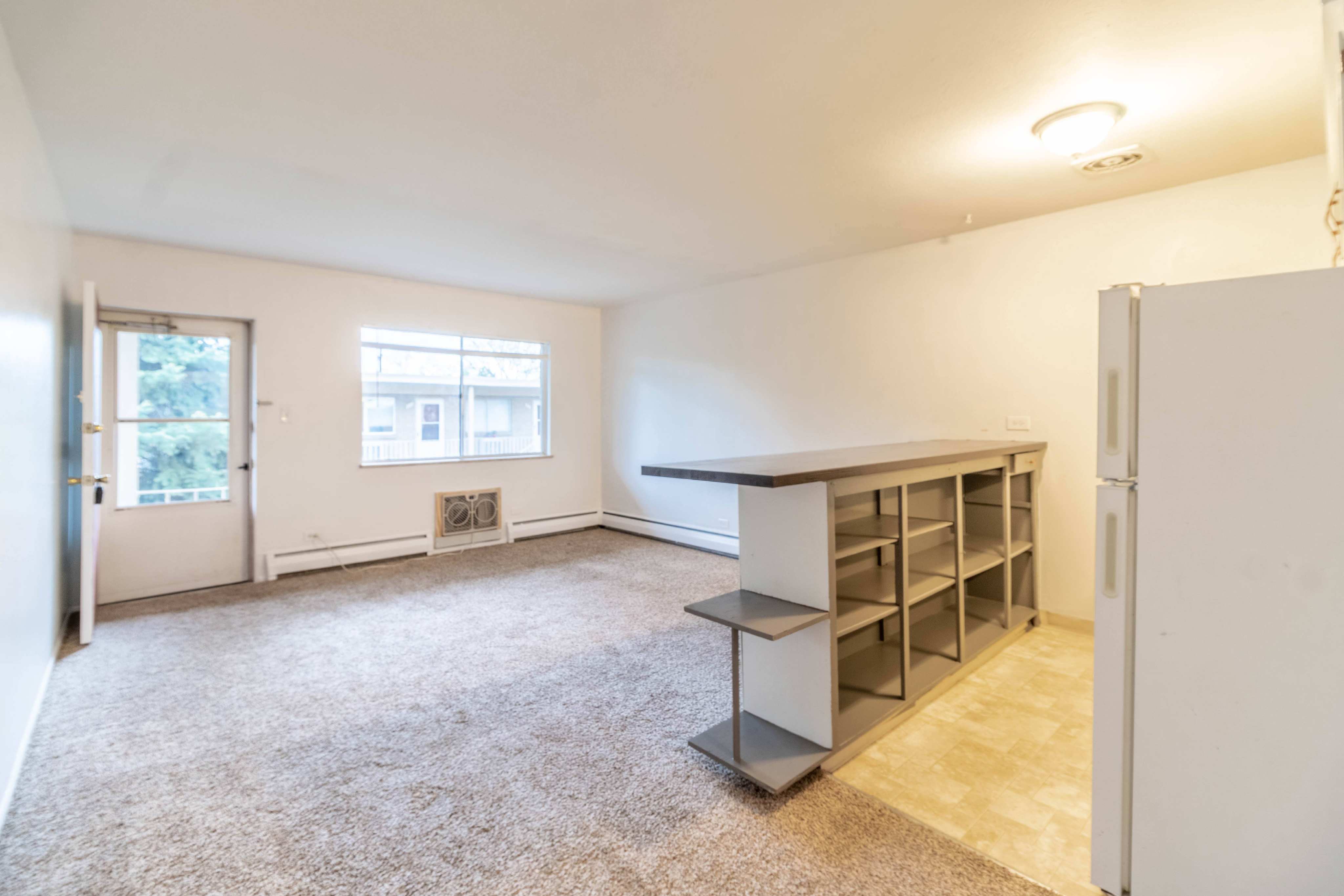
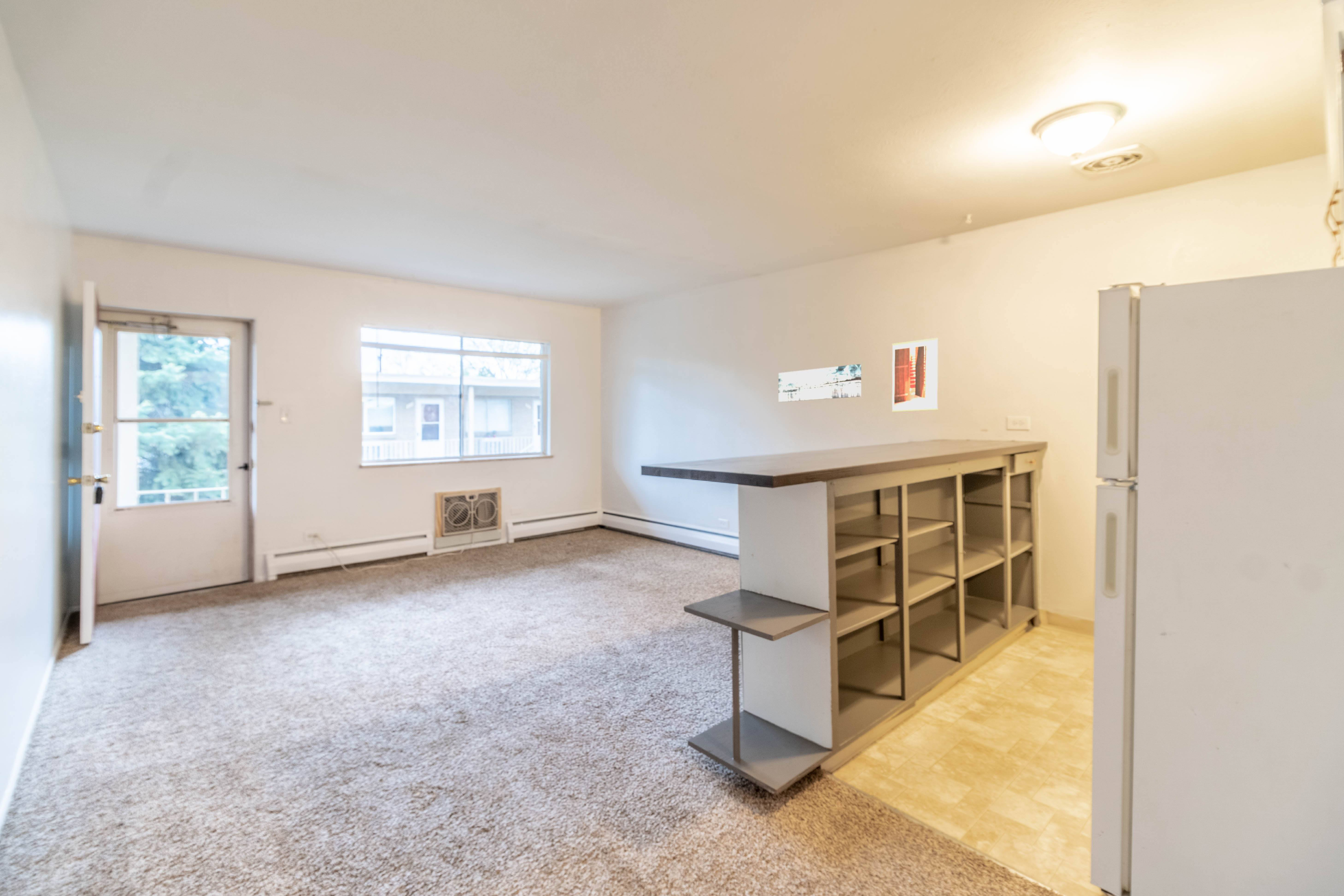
+ wall art [778,364,862,402]
+ wall art [892,337,938,412]
